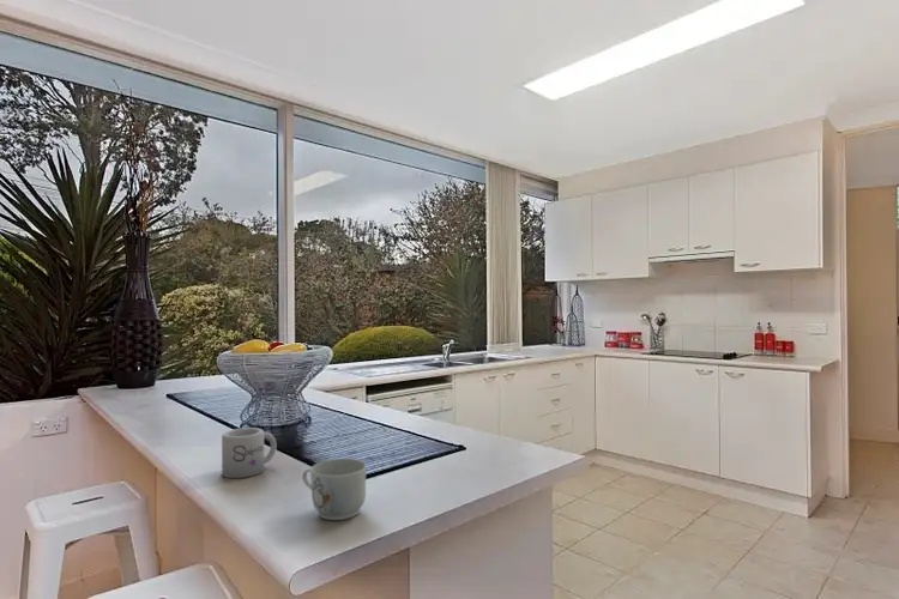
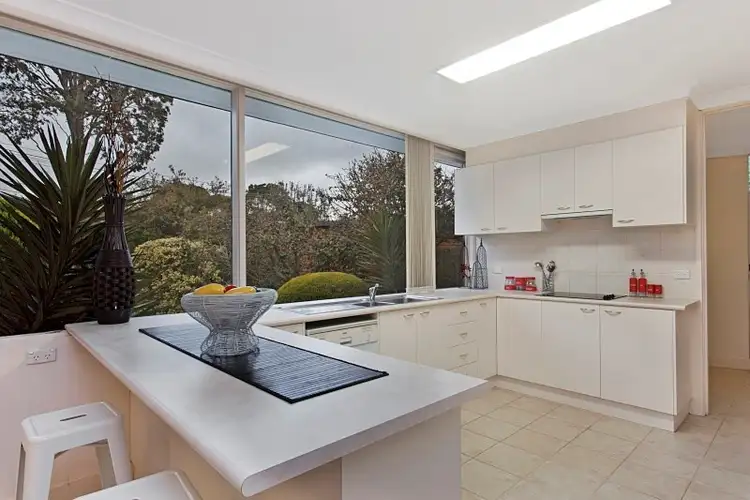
- mug [301,458,367,521]
- mug [221,426,278,479]
